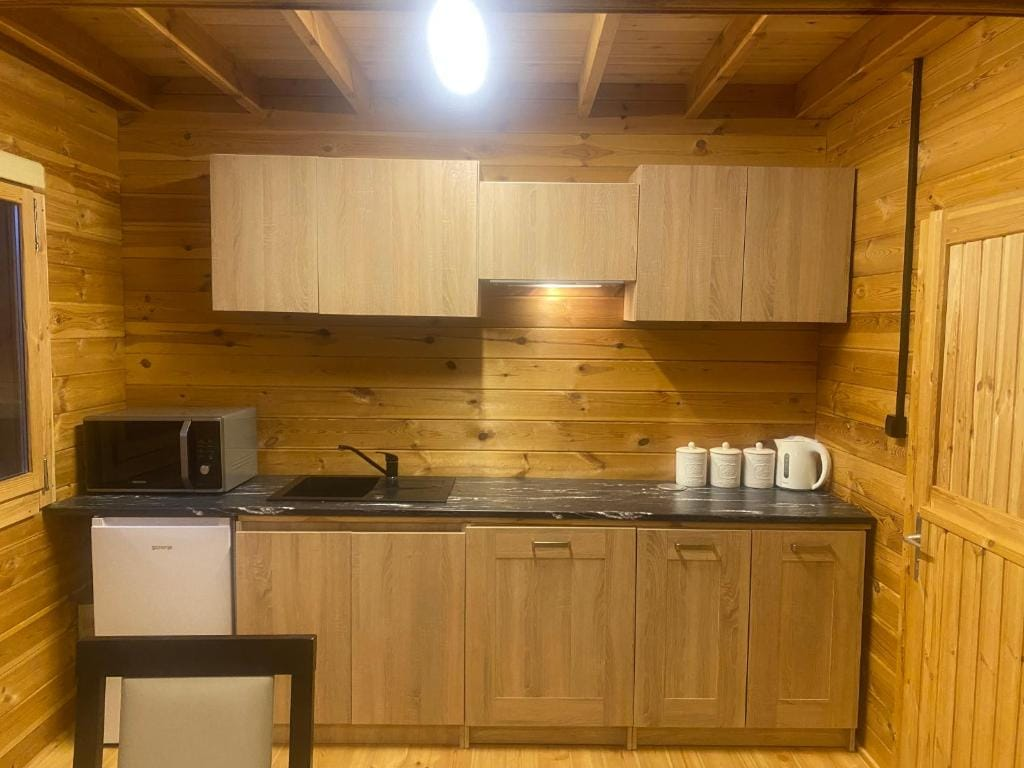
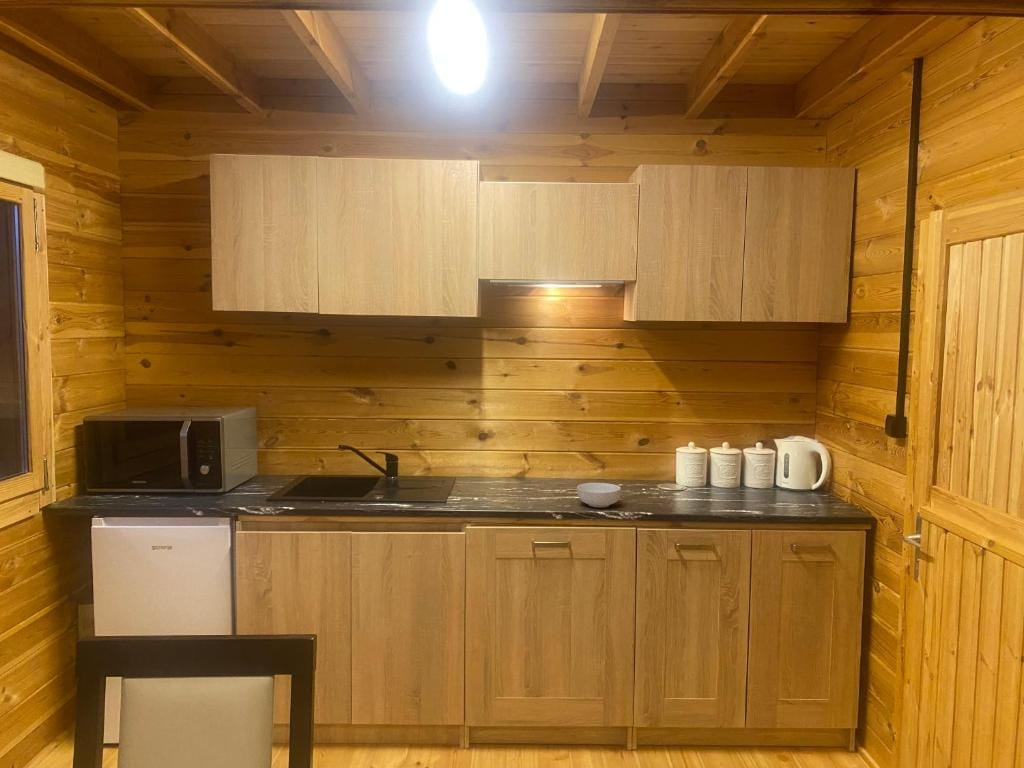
+ cereal bowl [576,482,622,508]
